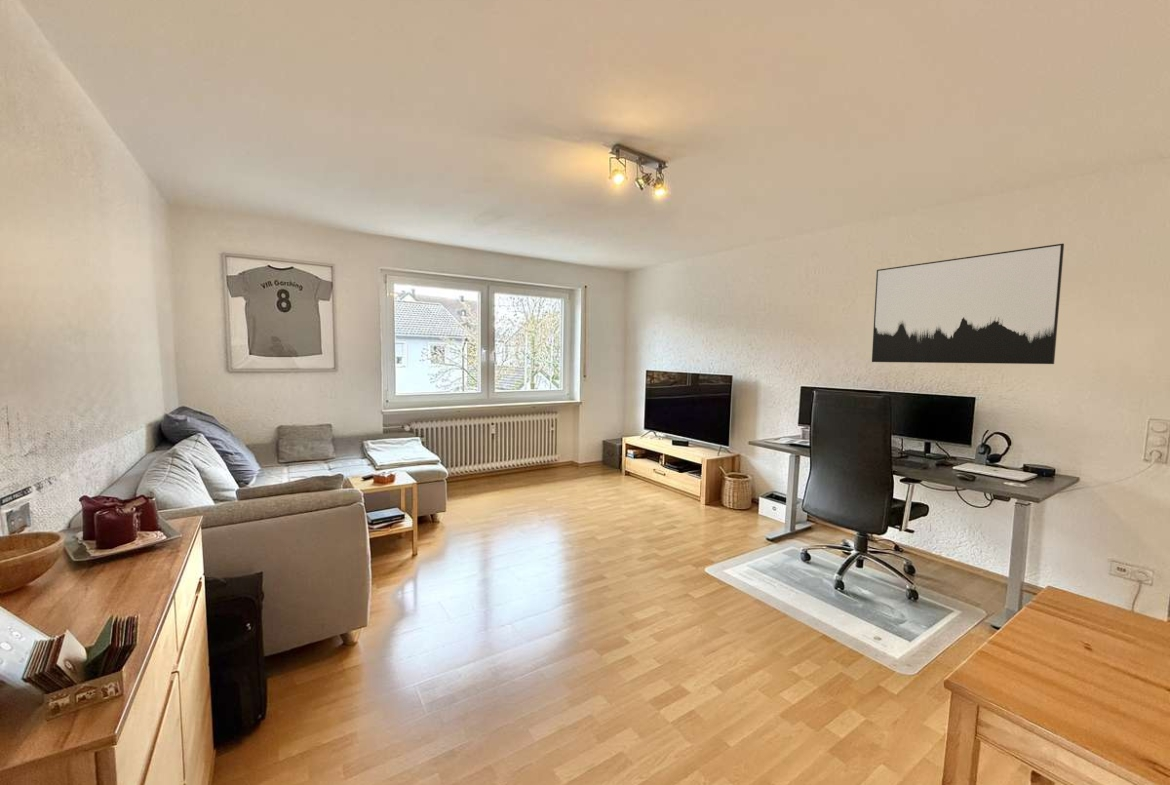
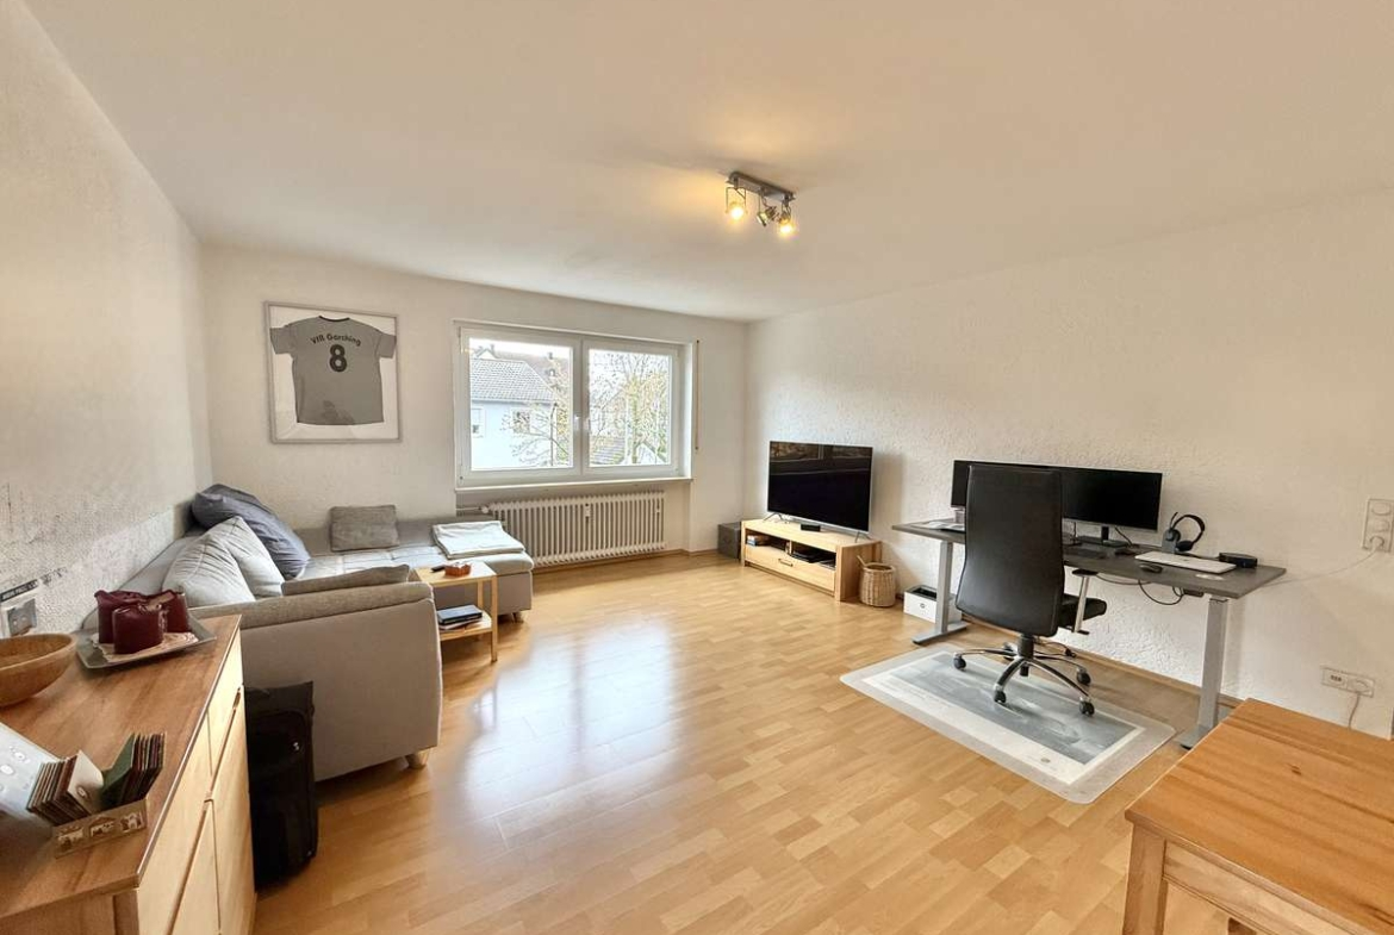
- wall art [871,243,1065,365]
